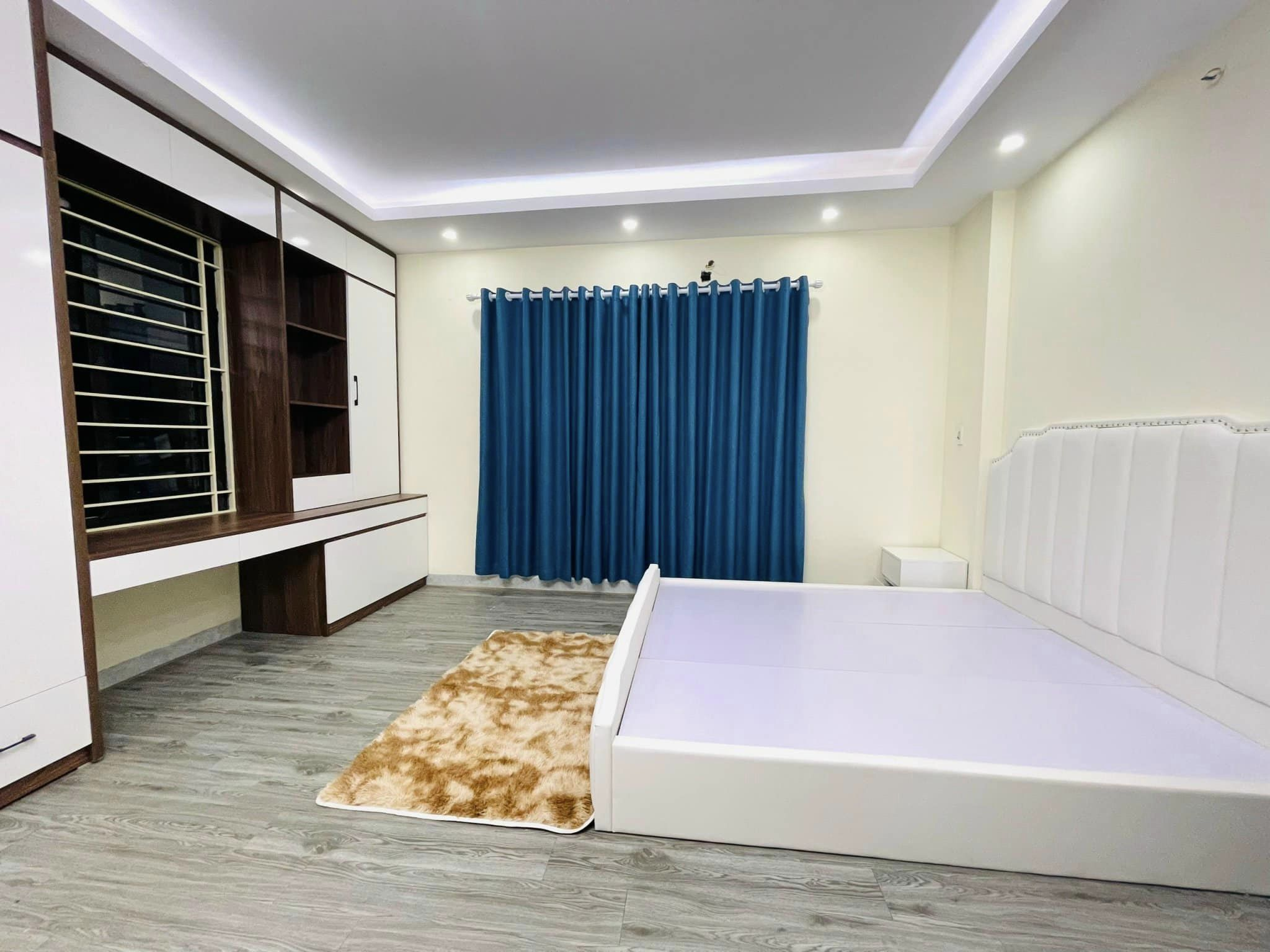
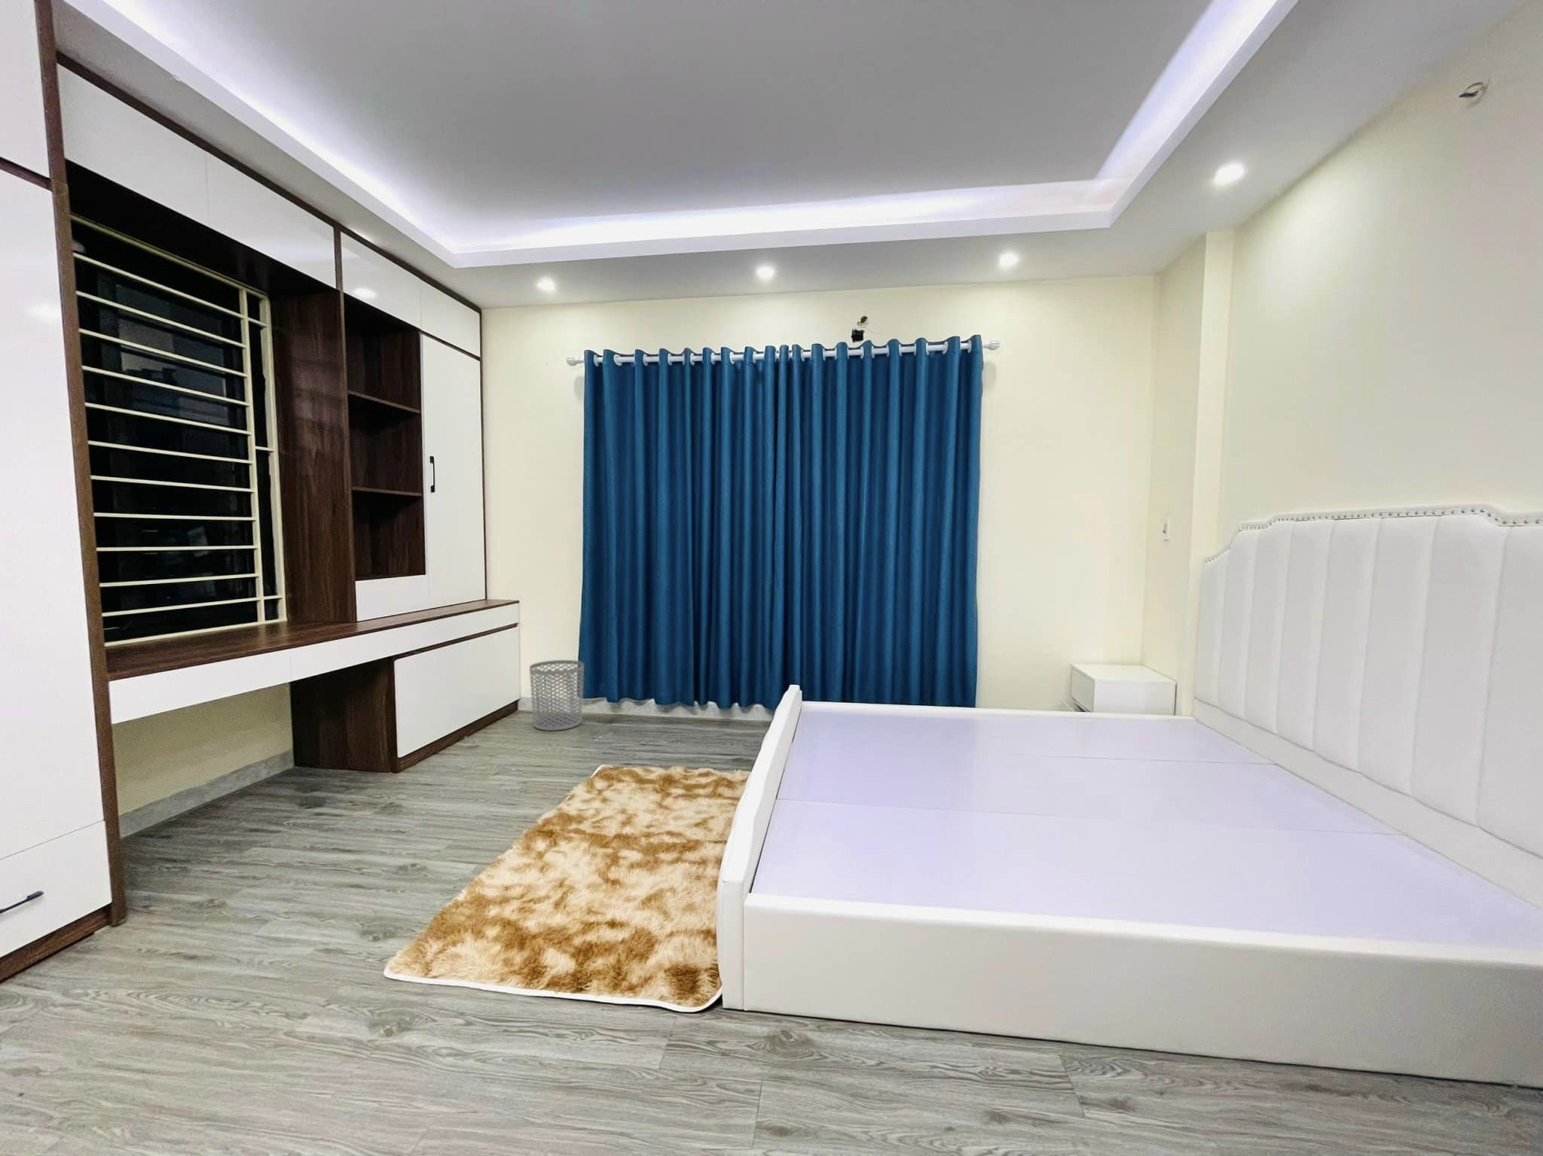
+ waste bin [529,659,584,731]
